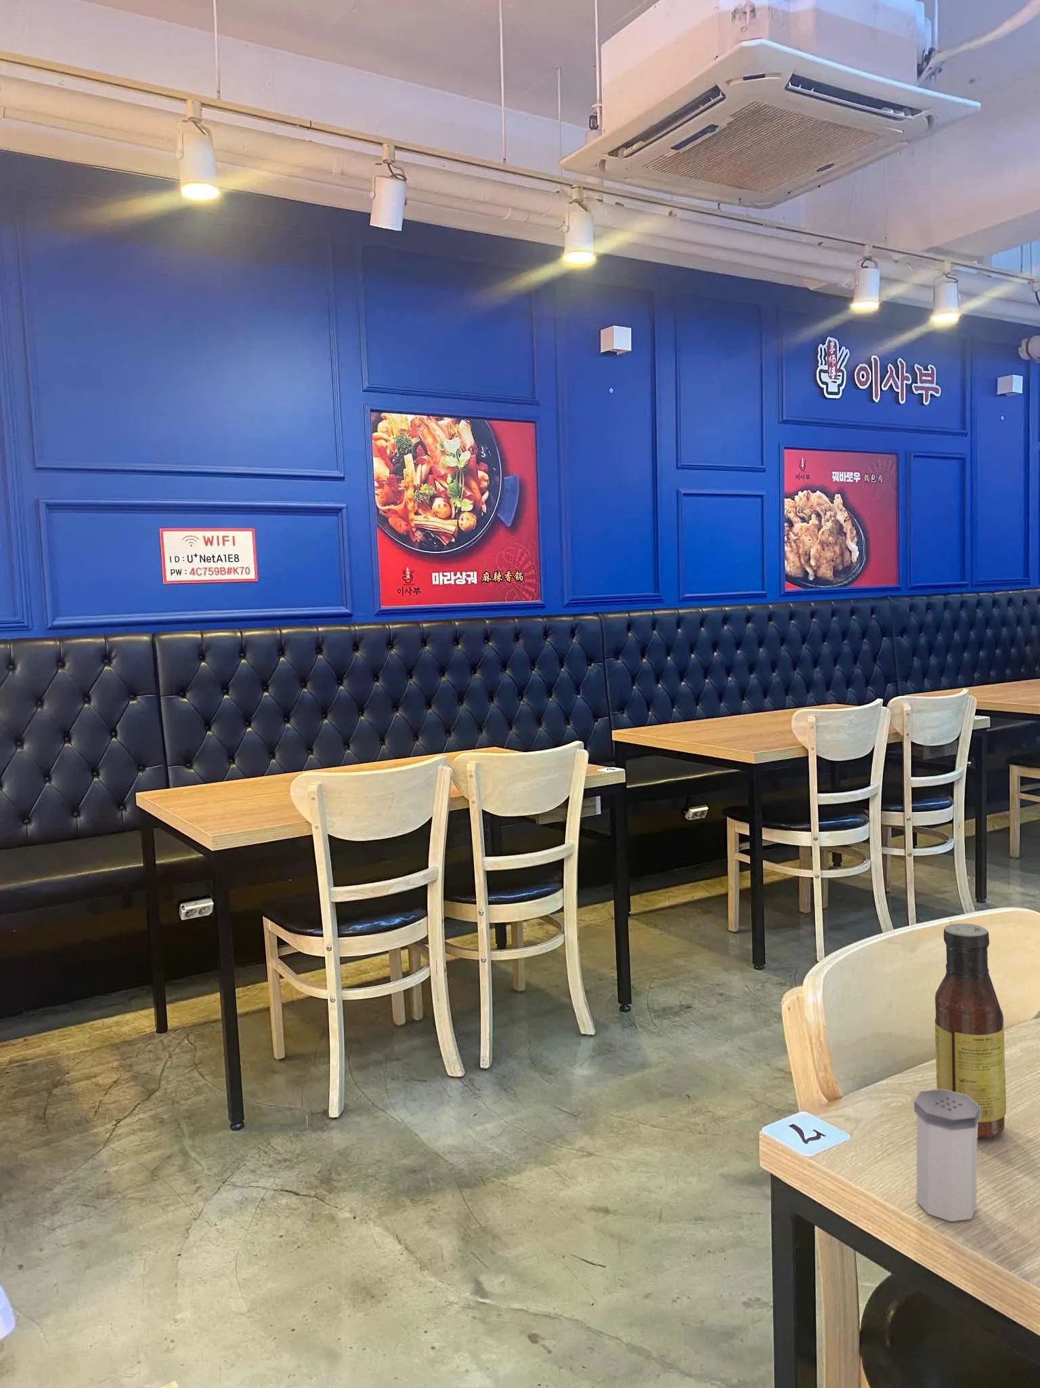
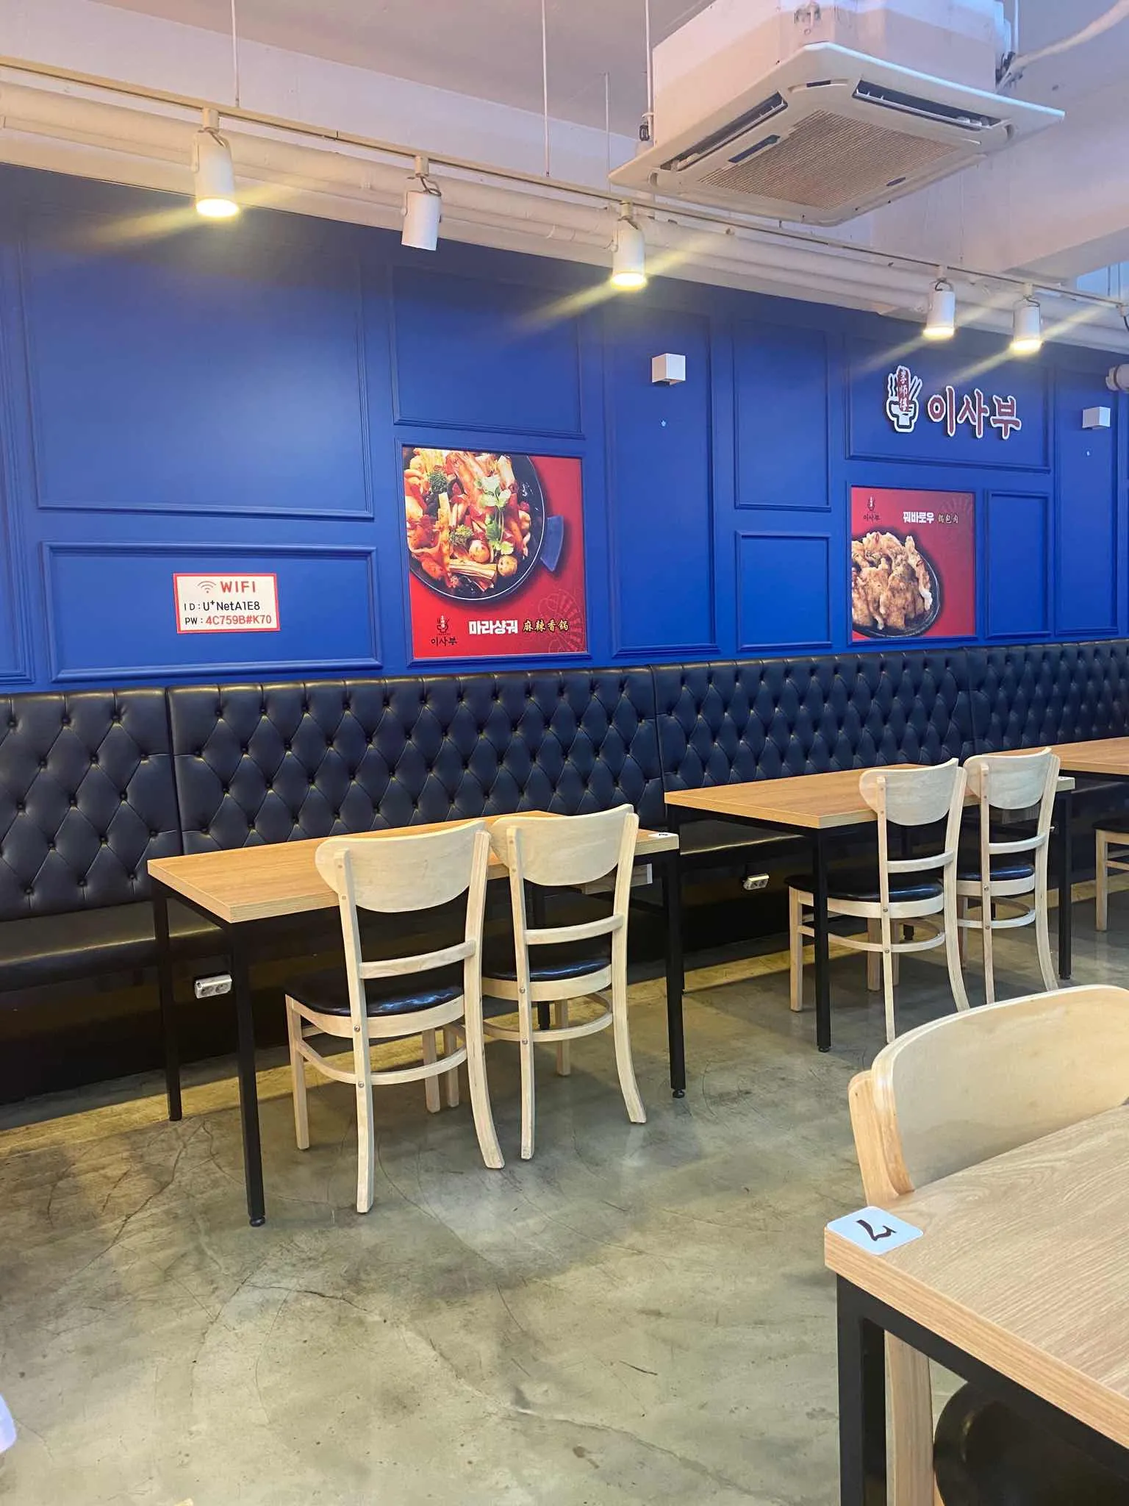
- salt shaker [913,1090,980,1222]
- sauce bottle [934,924,1007,1139]
